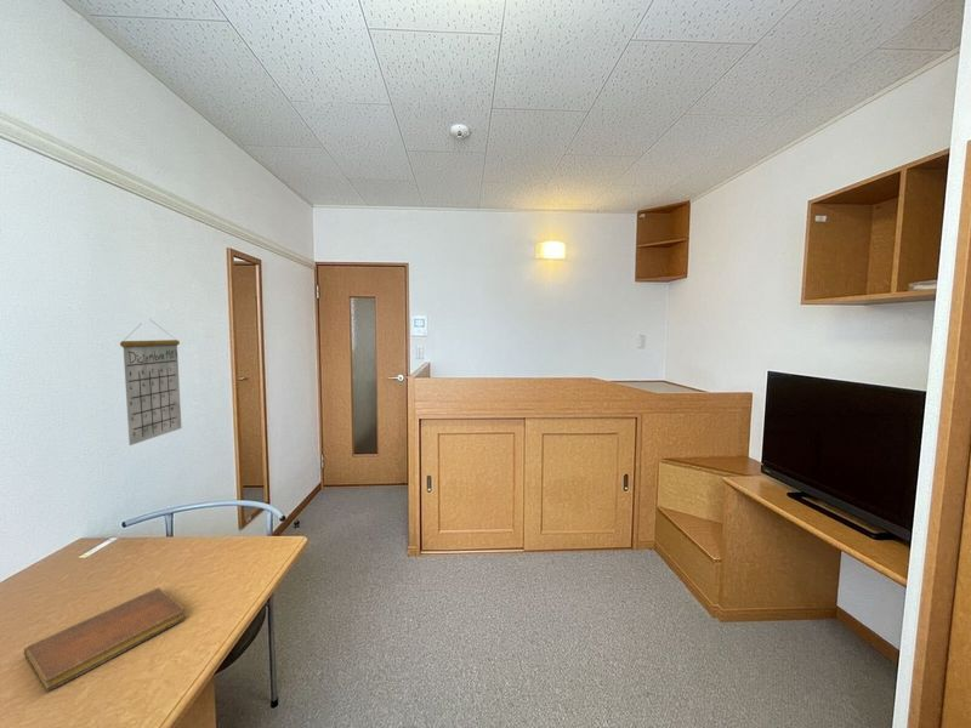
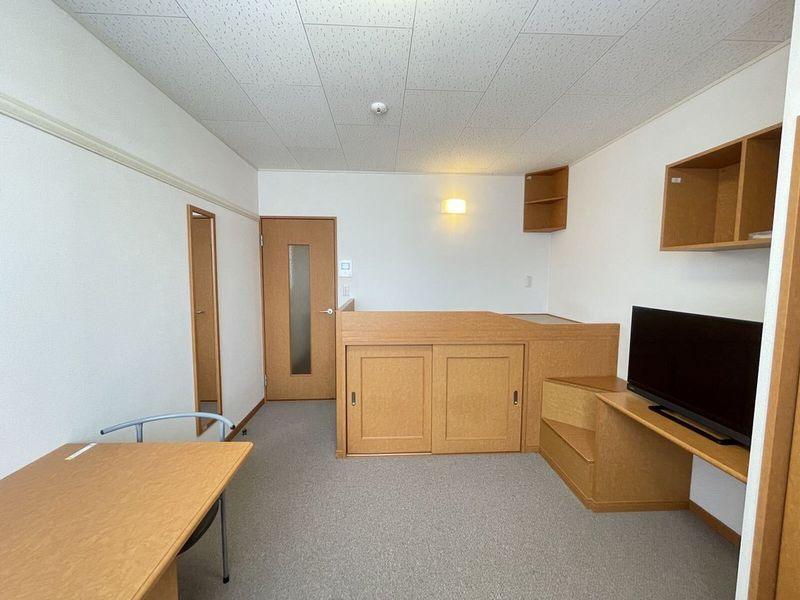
- calendar [119,319,182,447]
- notebook [23,587,187,693]
